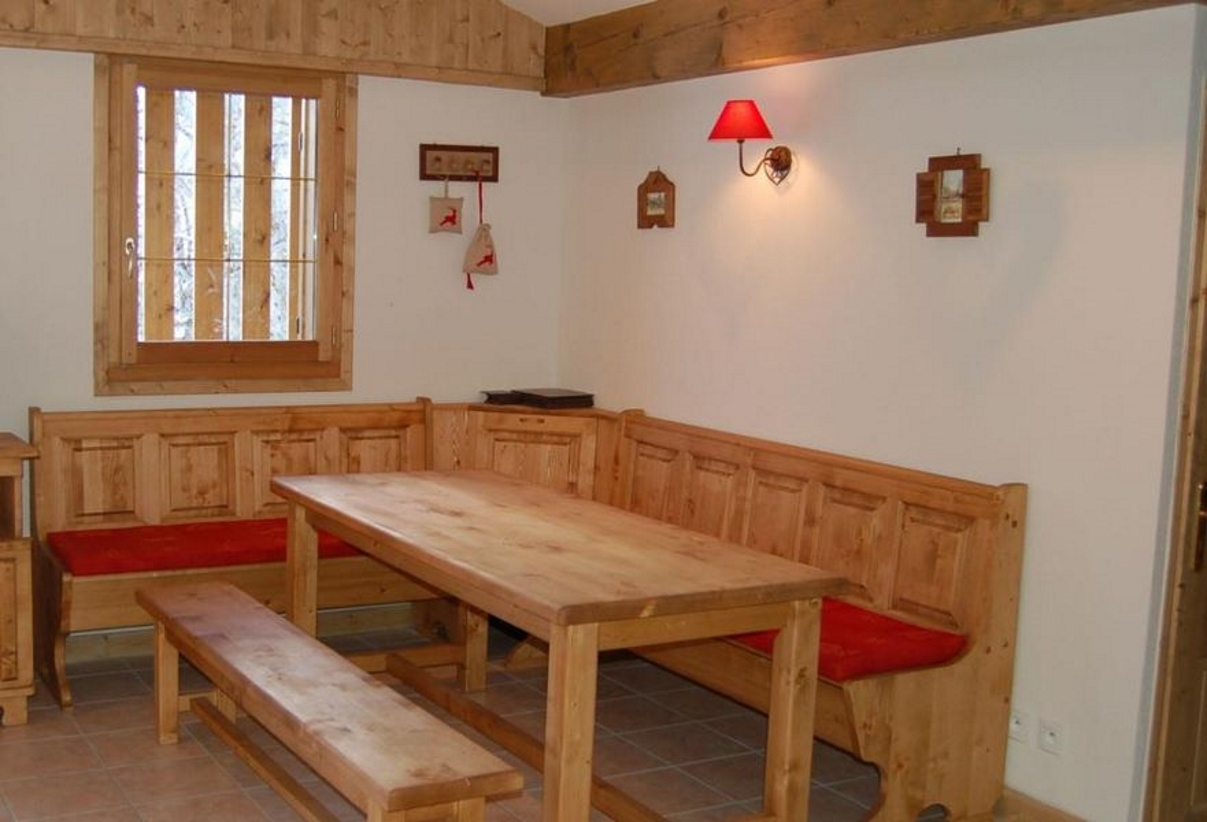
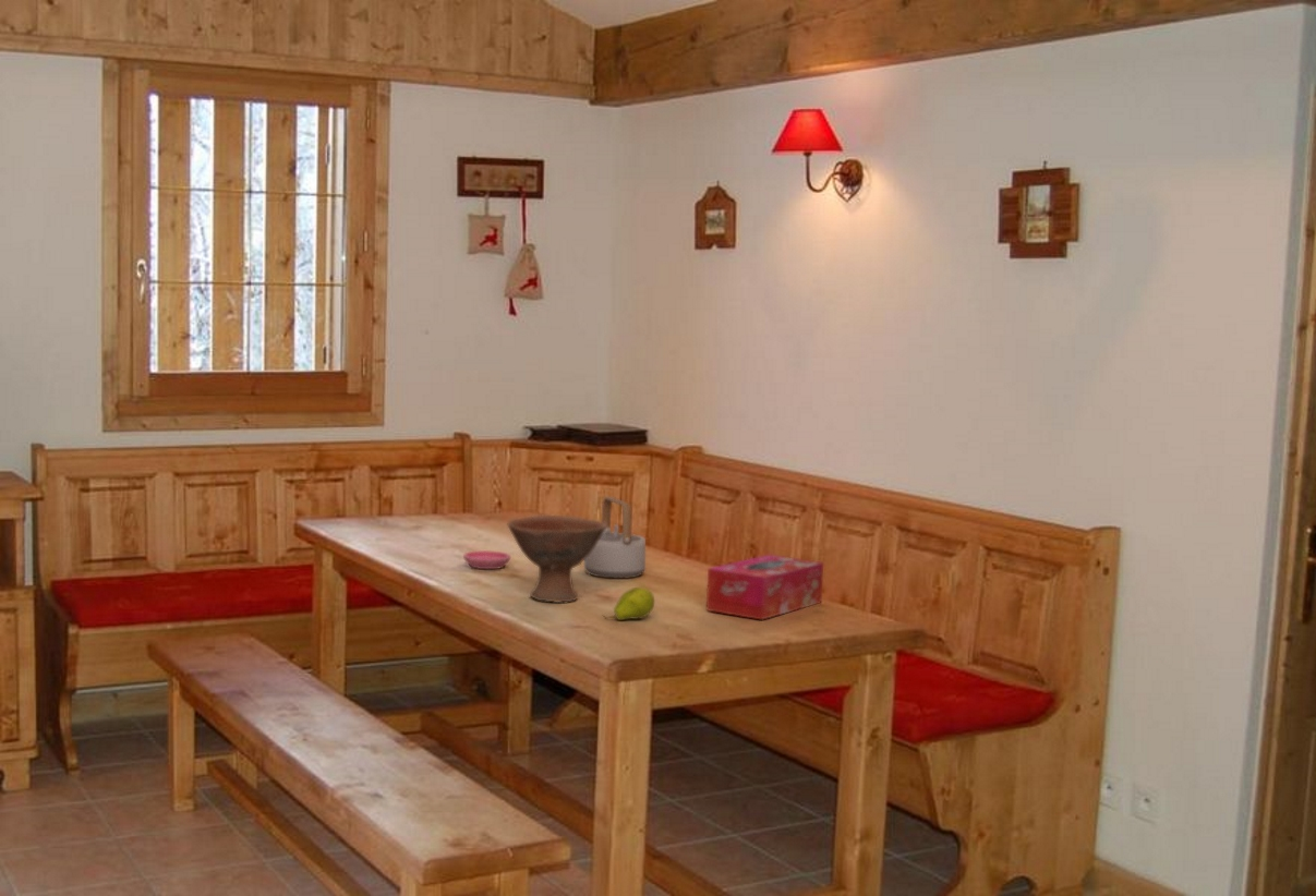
+ saucer [462,549,511,570]
+ bowl [507,513,607,604]
+ tissue box [705,554,824,621]
+ fruit [602,586,655,621]
+ teapot [582,496,647,579]
